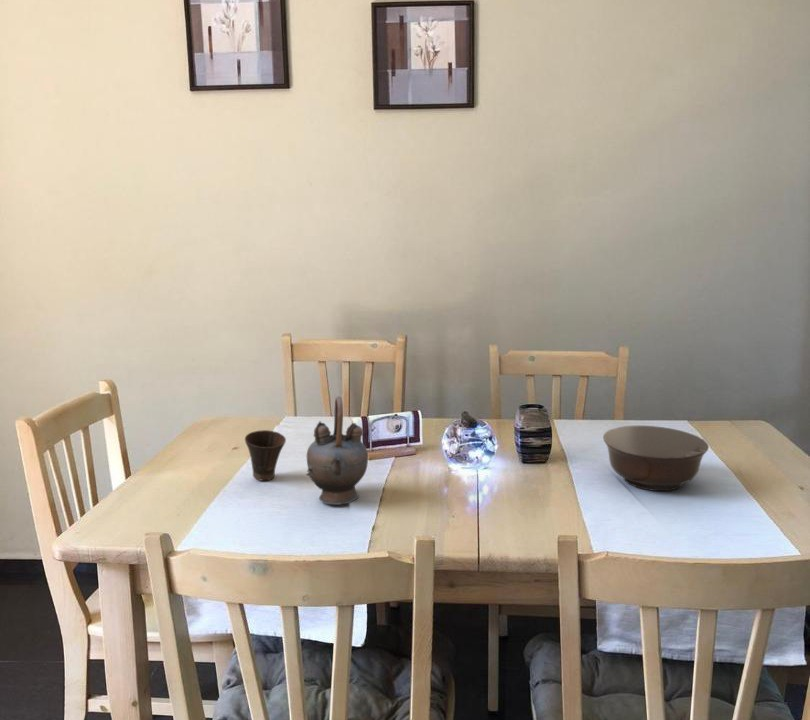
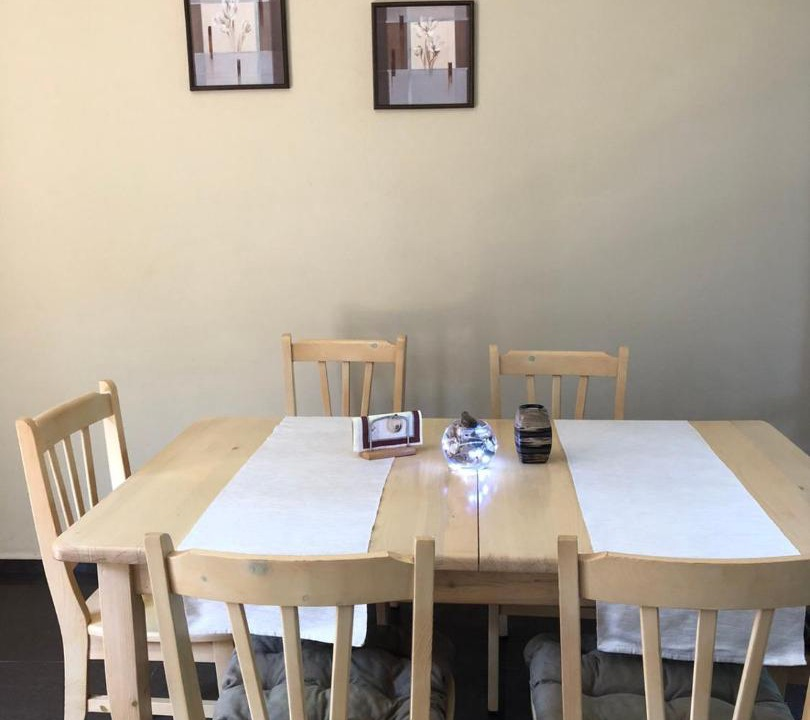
- cup [244,429,287,482]
- teapot [306,395,369,506]
- bowl [602,424,710,492]
